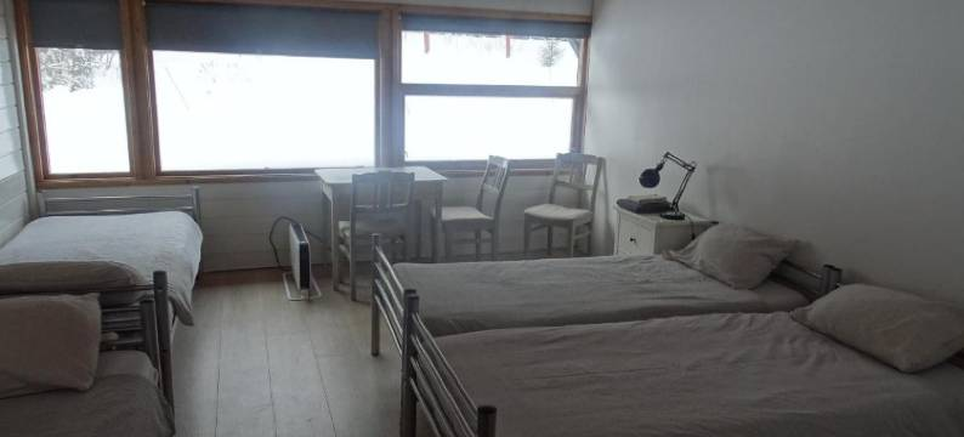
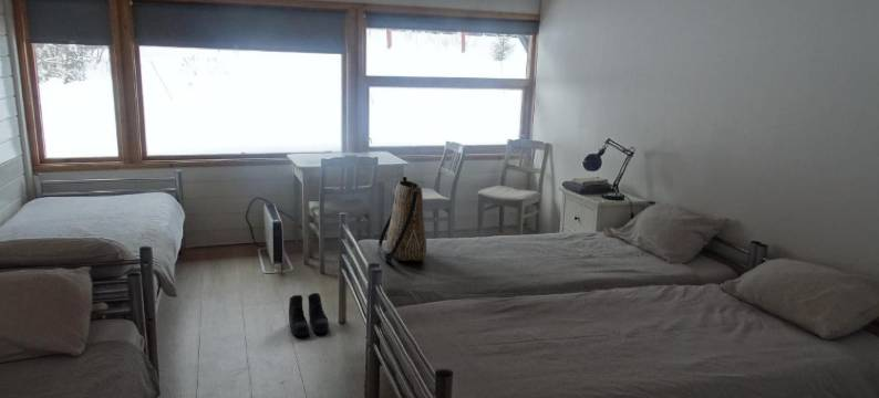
+ boots [288,292,330,337]
+ tote bag [378,176,427,263]
